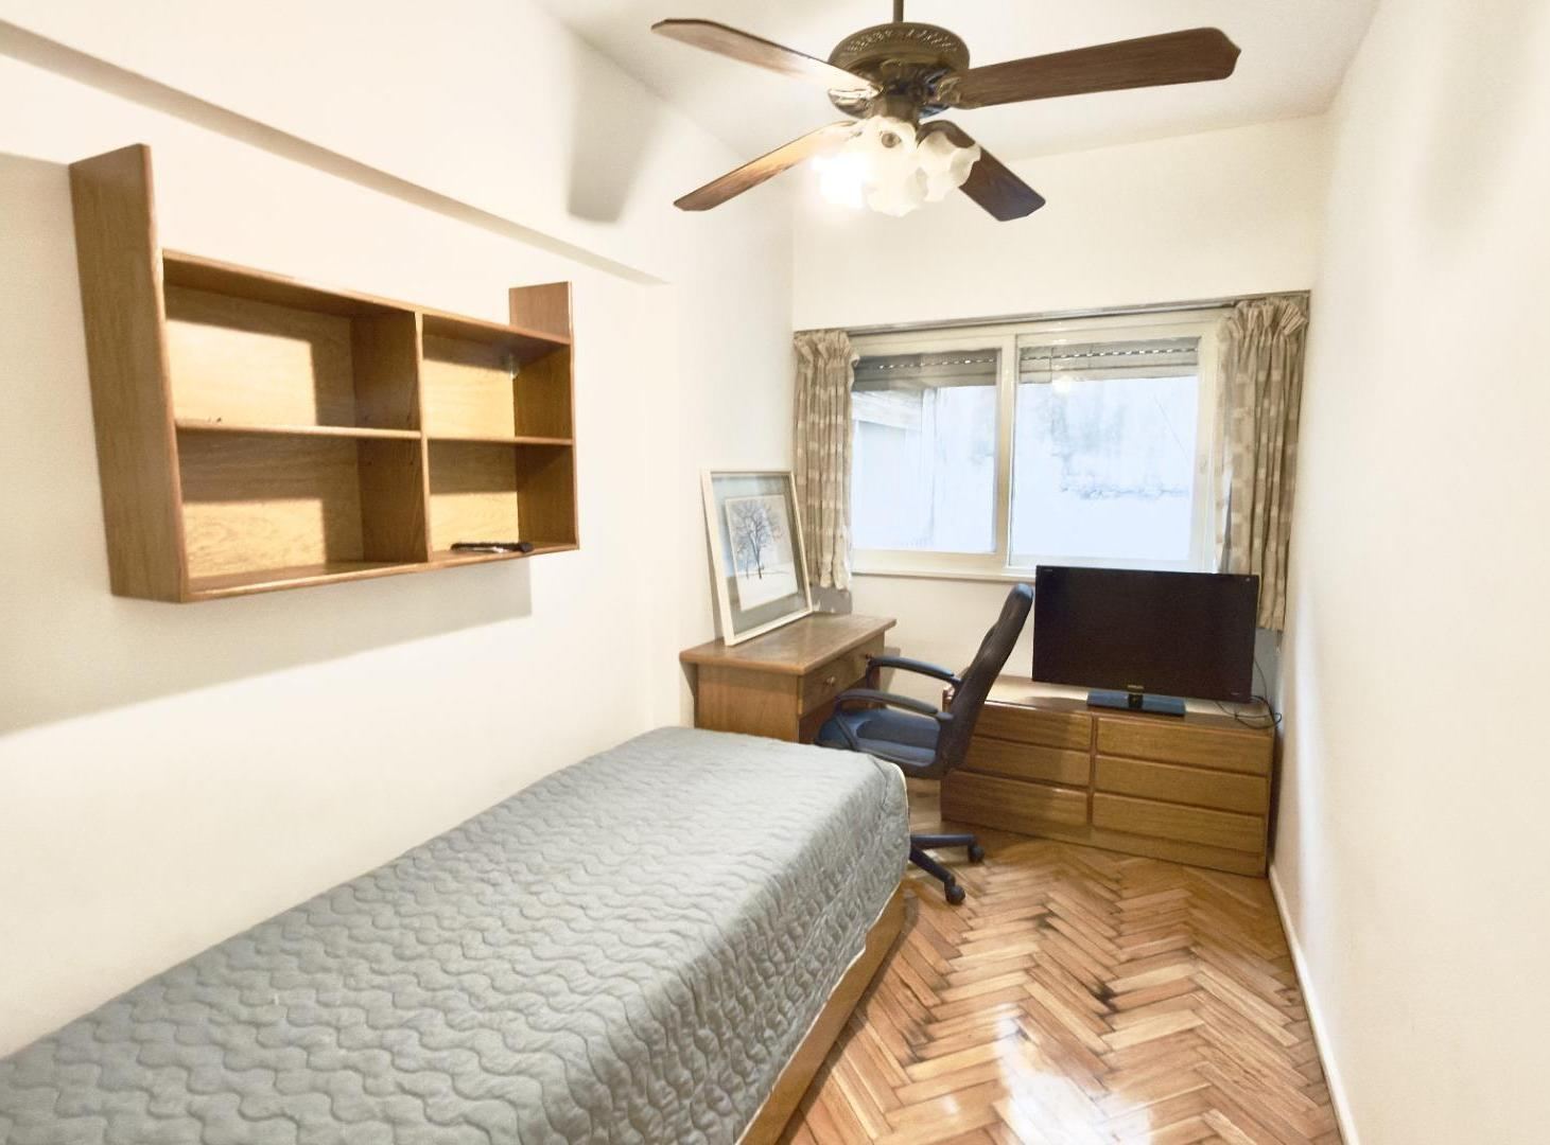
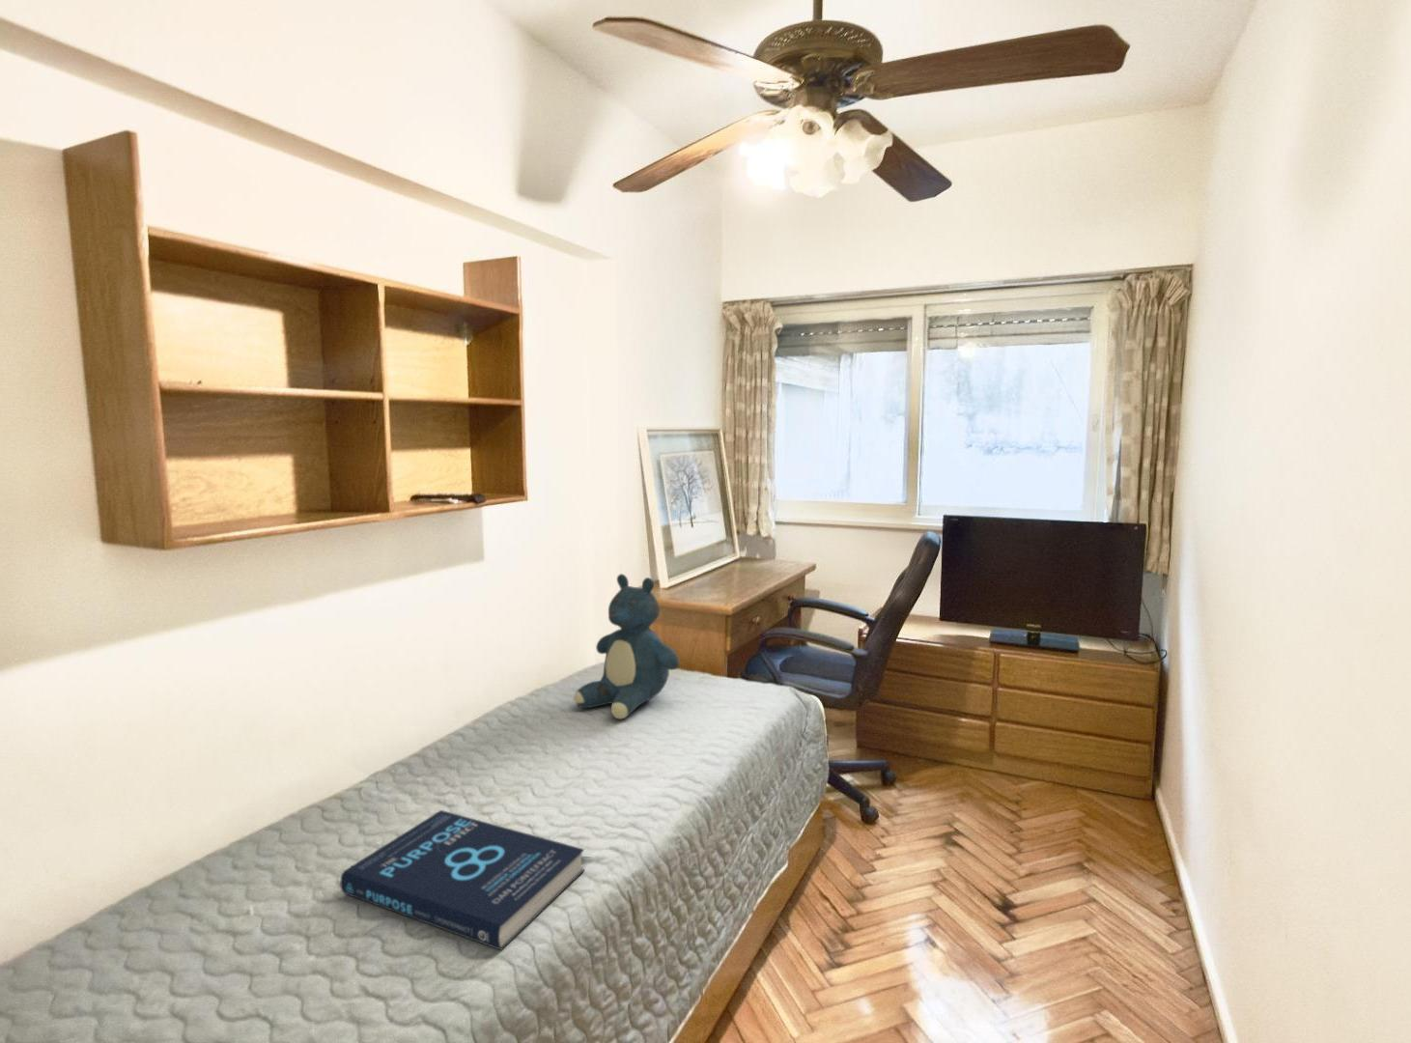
+ teddy bear [573,573,680,721]
+ book [339,810,585,951]
